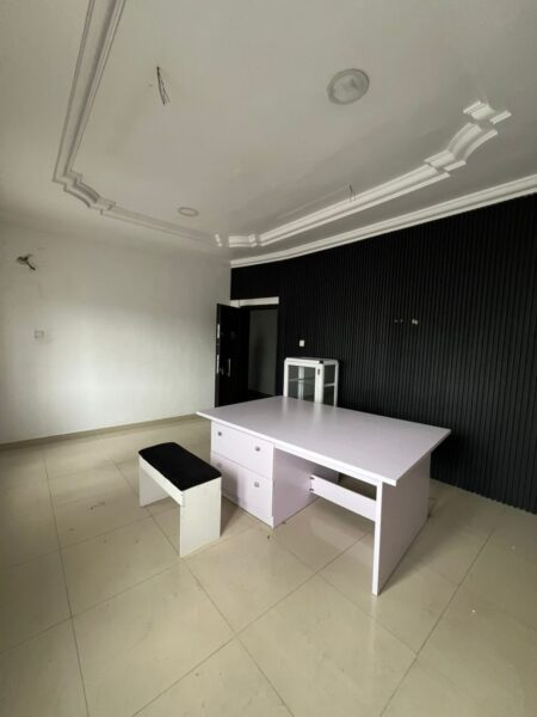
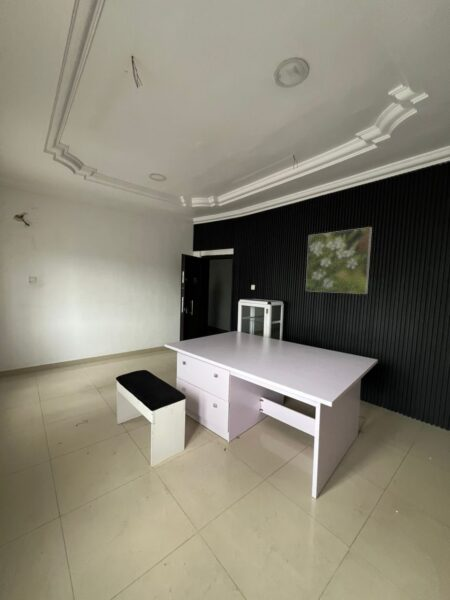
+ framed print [305,226,373,295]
